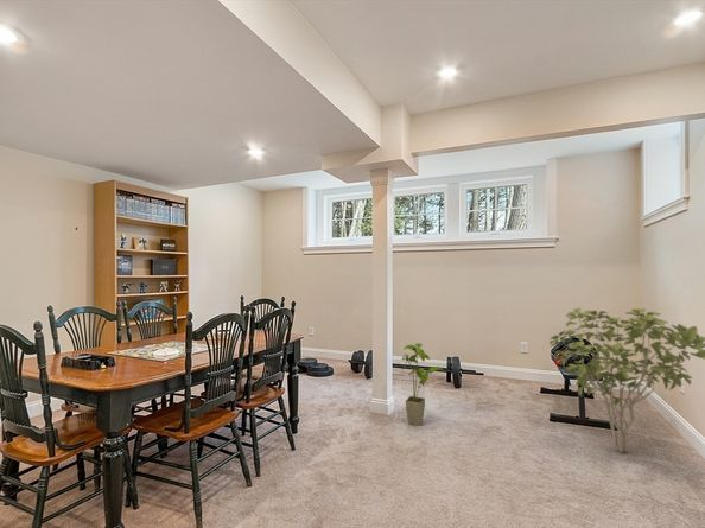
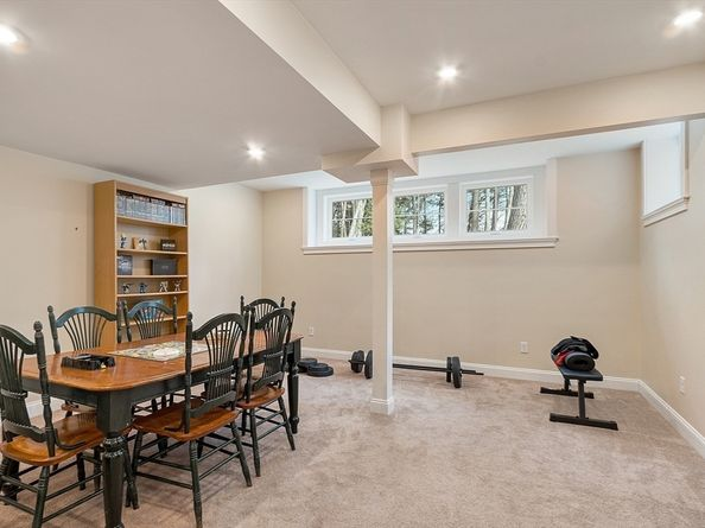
- shrub [548,307,705,454]
- house plant [400,342,446,427]
